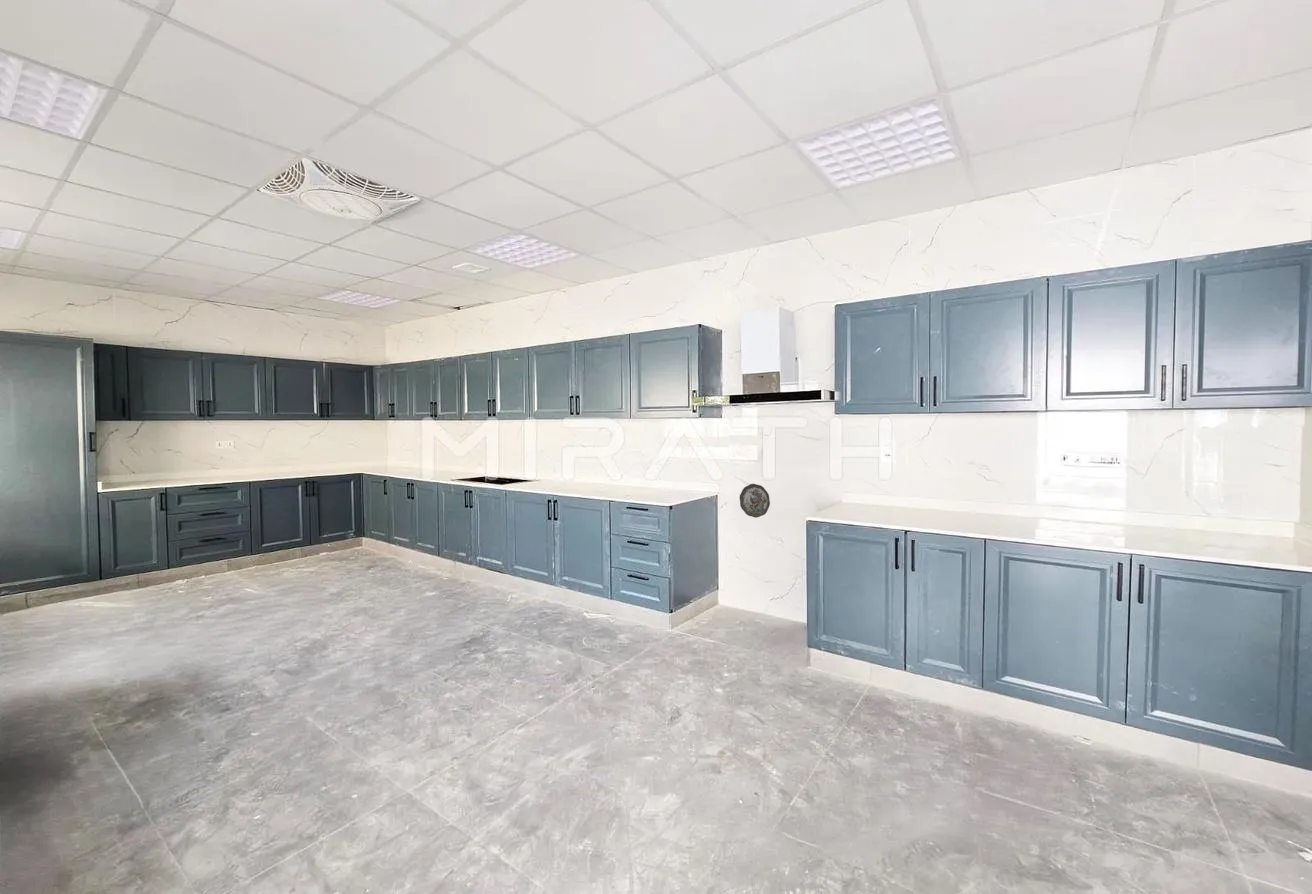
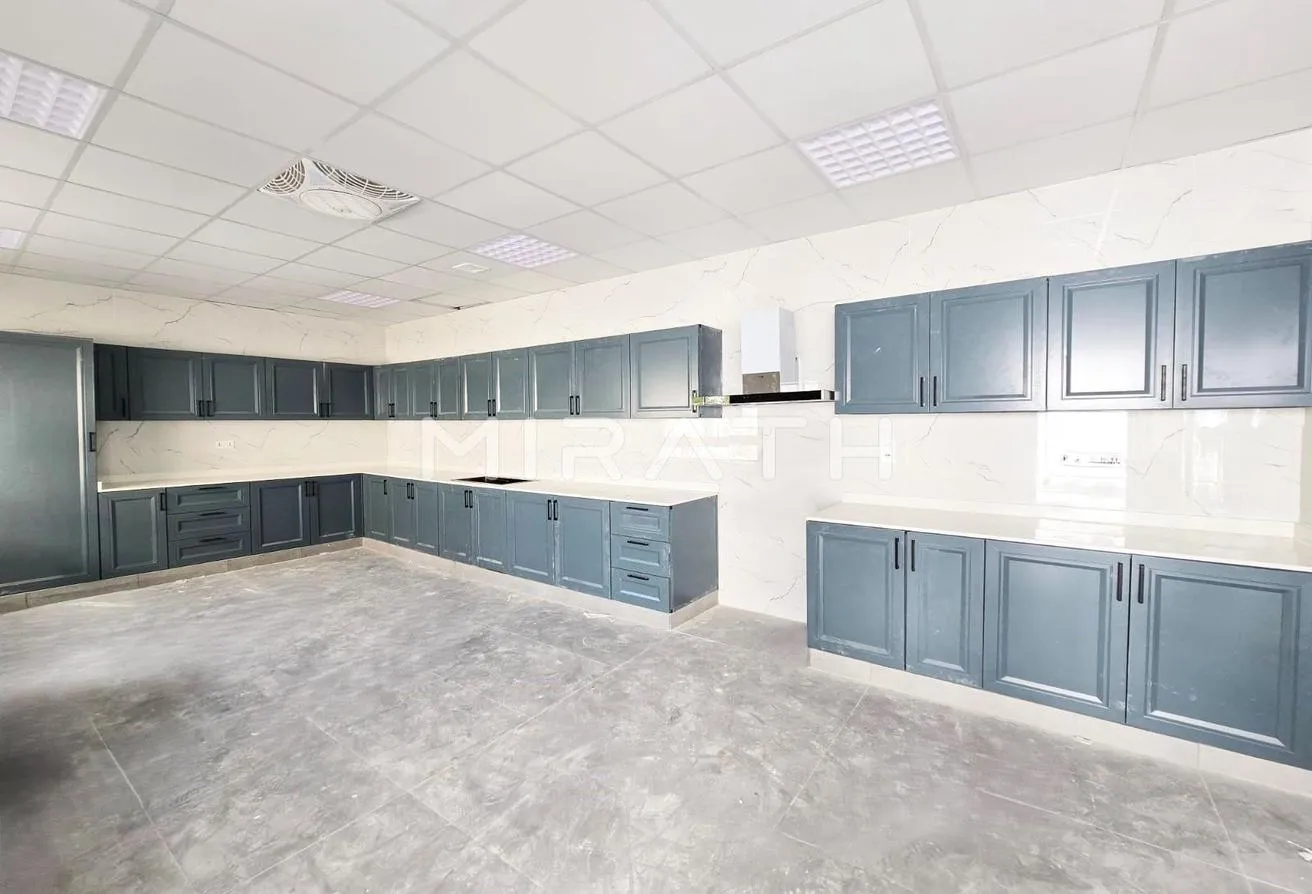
- decorative plate [739,483,771,518]
